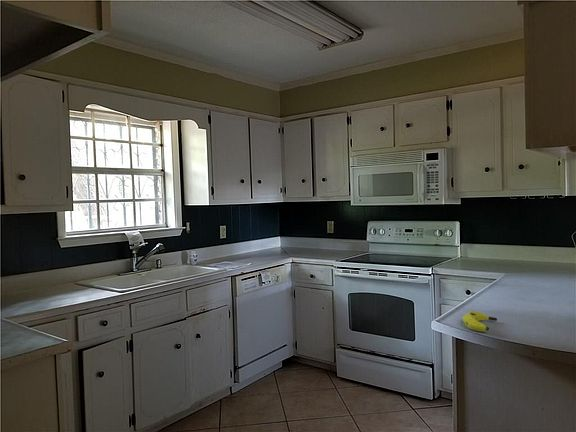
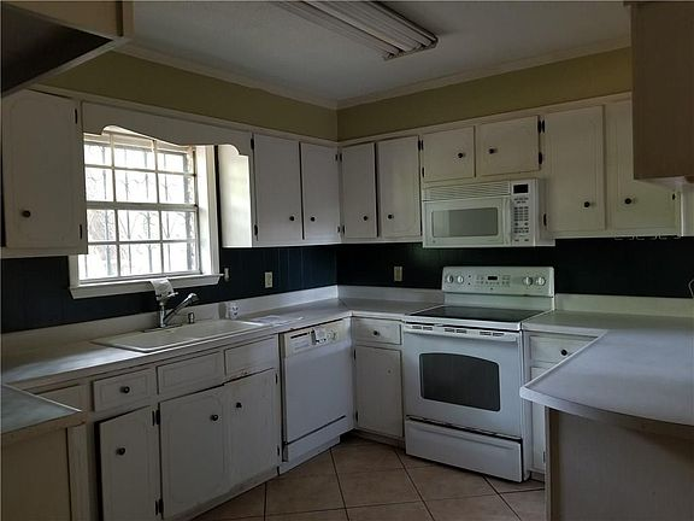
- banana [462,310,498,332]
